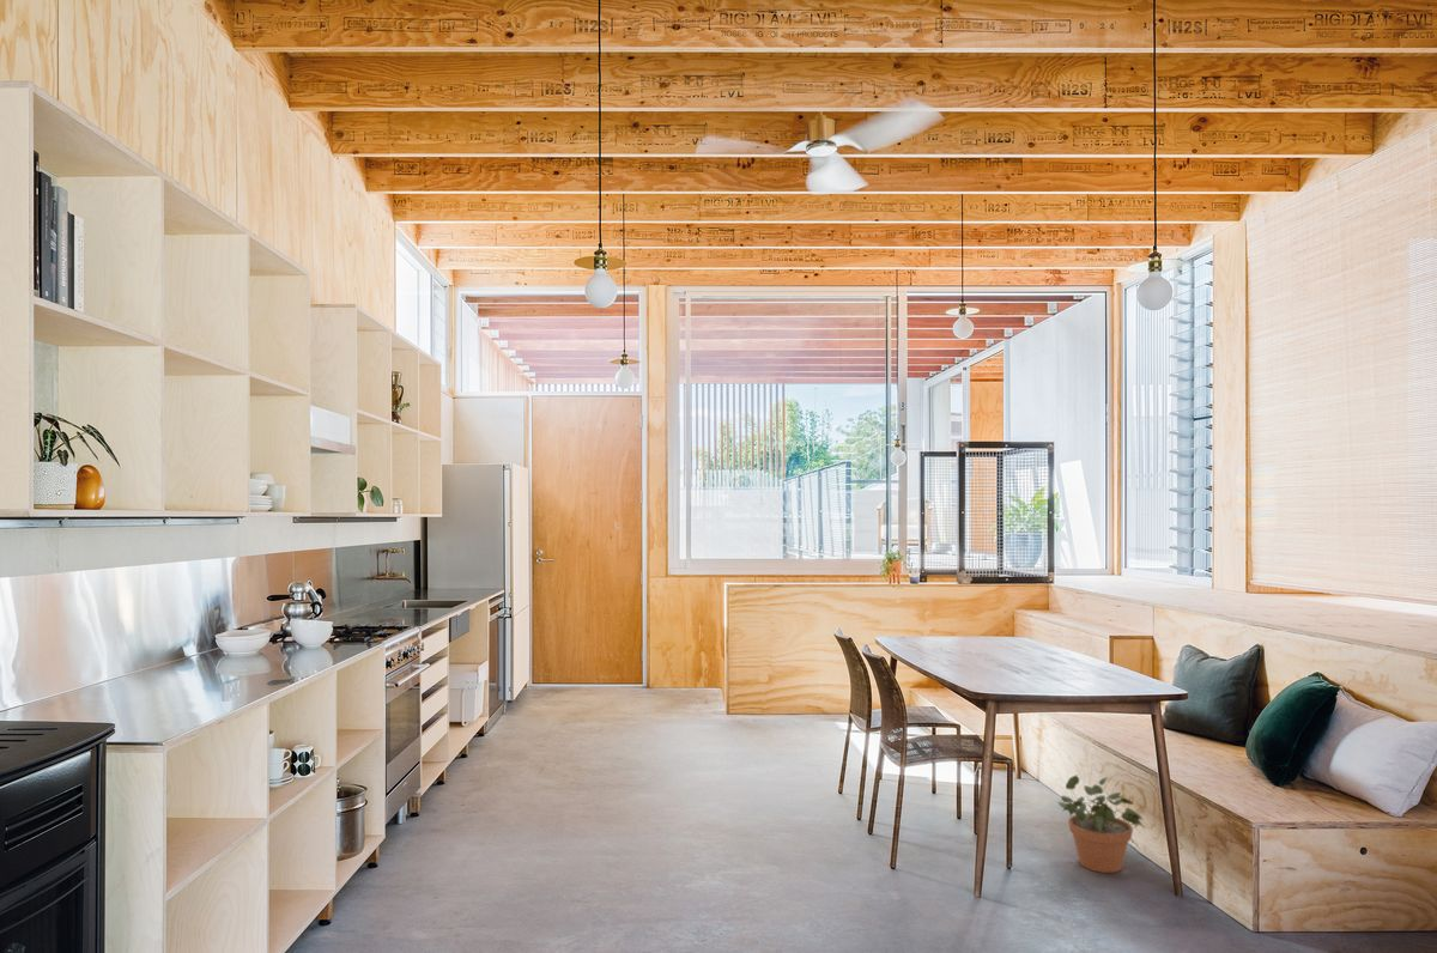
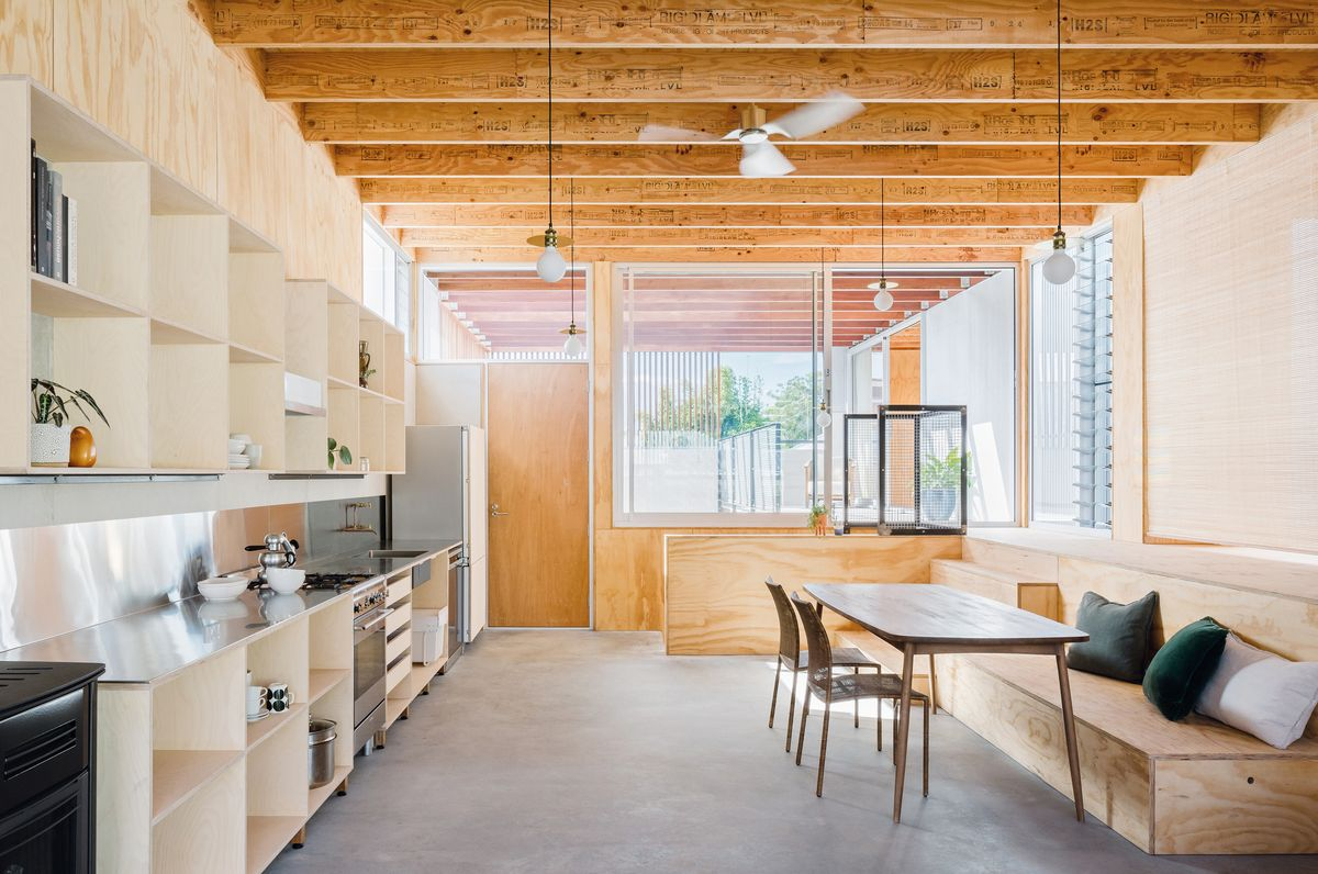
- potted plant [1057,775,1145,874]
